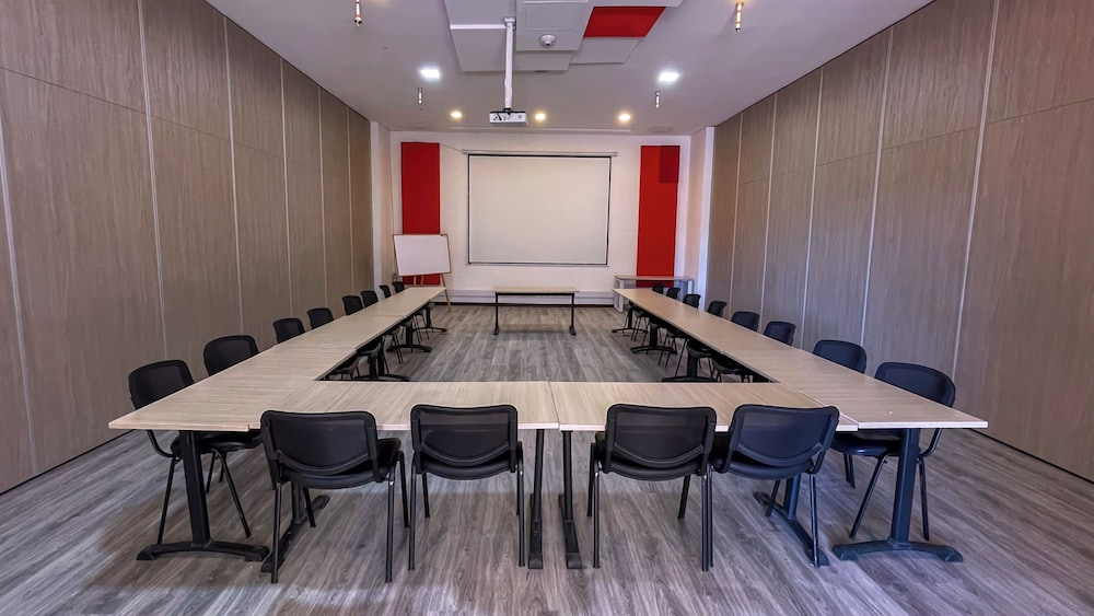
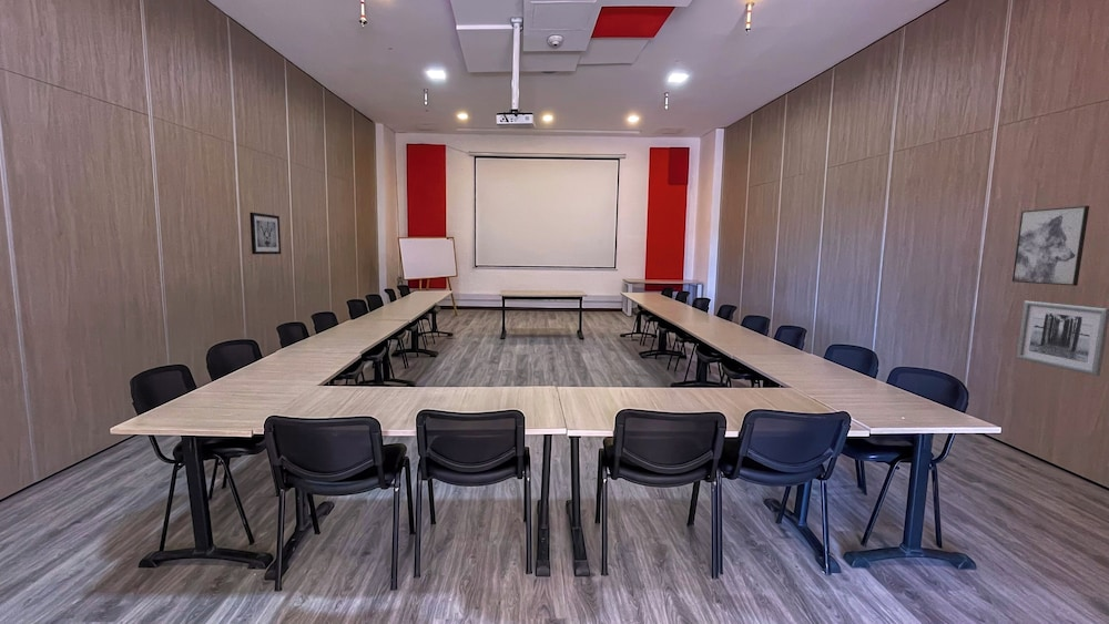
+ wall art [248,212,282,255]
+ wall art [1016,299,1109,377]
+ wall art [1011,205,1090,287]
